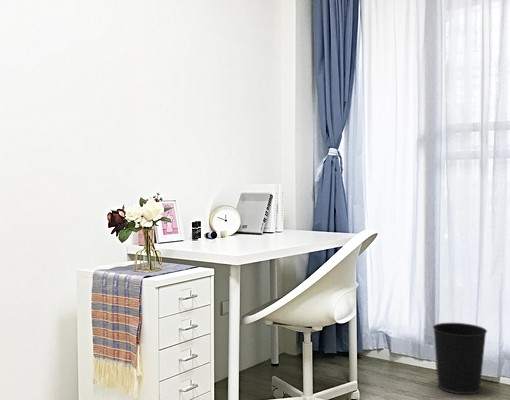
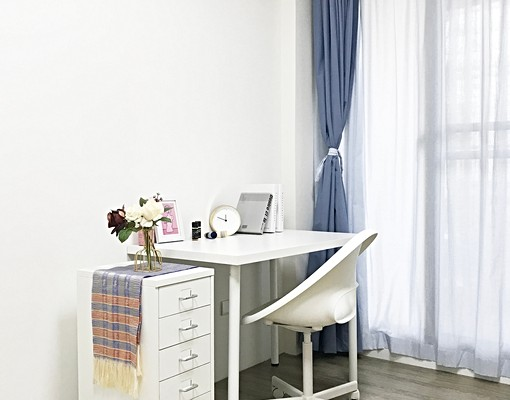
- wastebasket [432,322,488,395]
